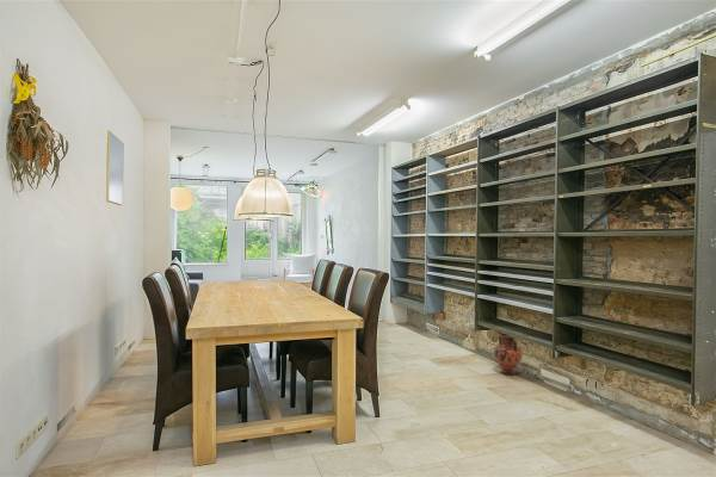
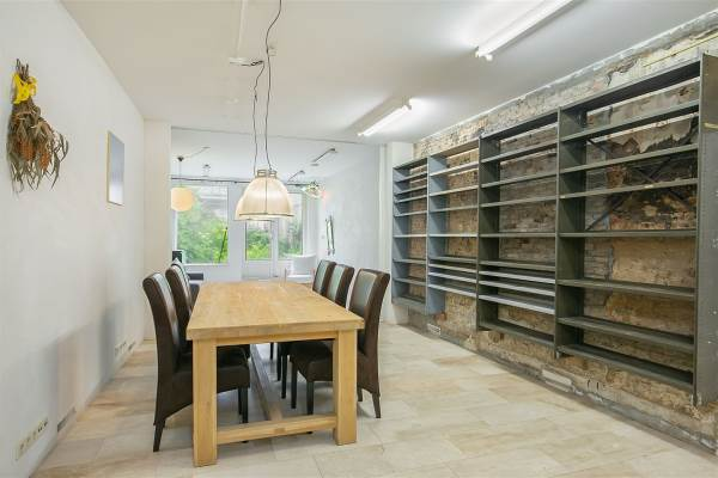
- vase [493,333,524,377]
